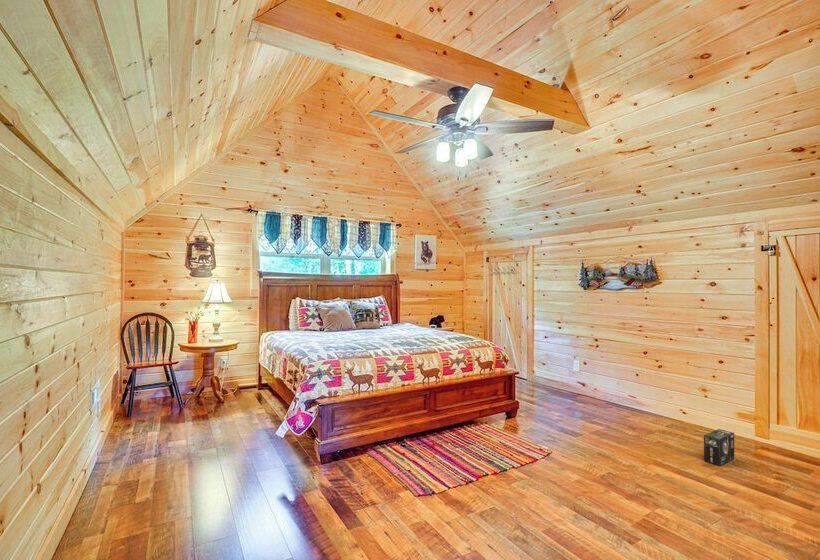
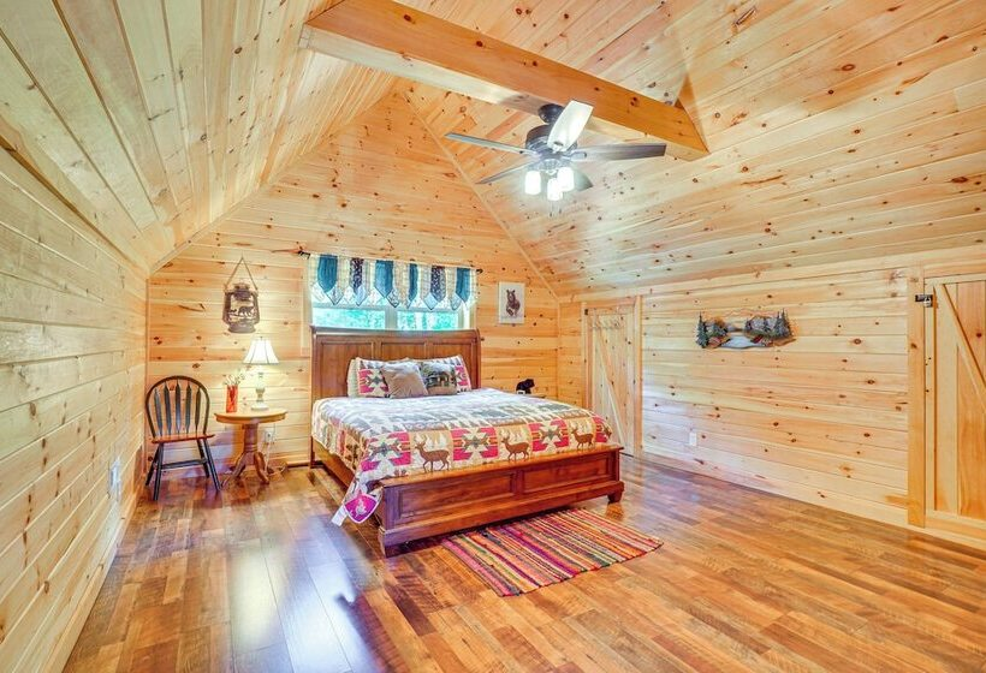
- box [703,428,735,467]
